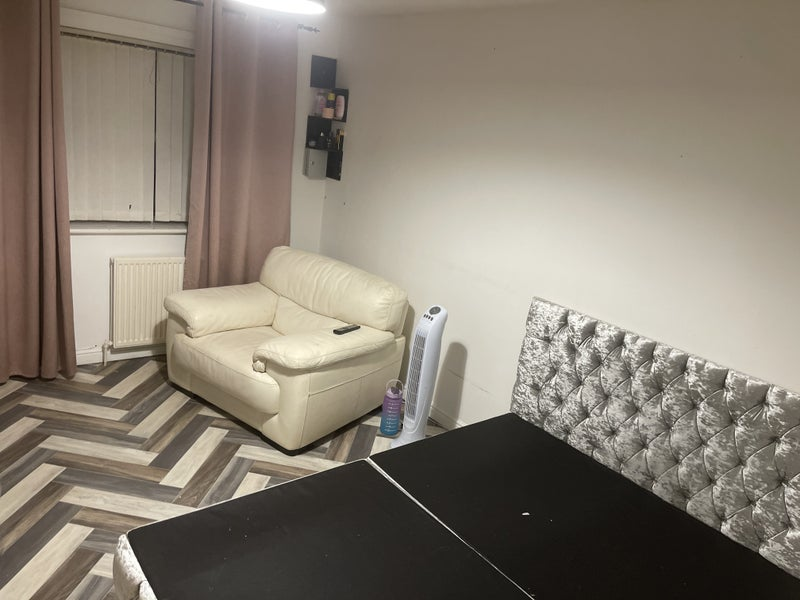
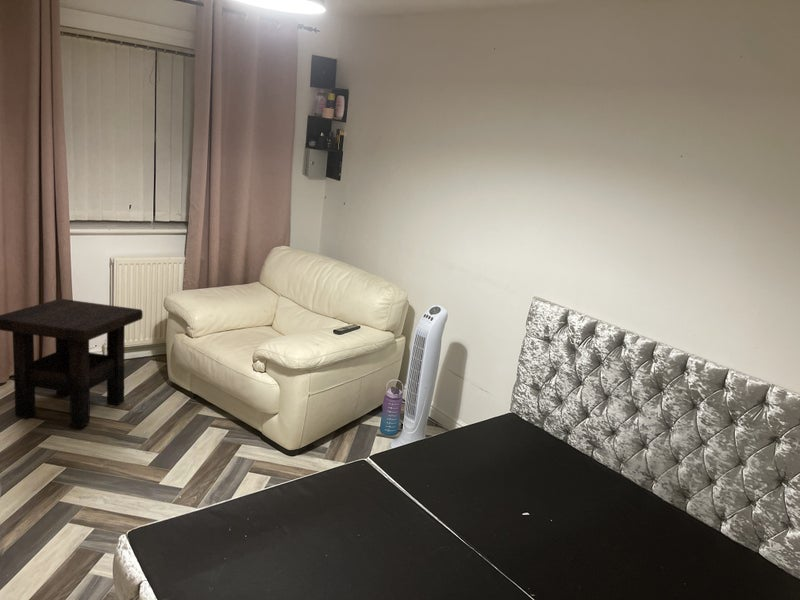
+ side table [0,298,144,428]
